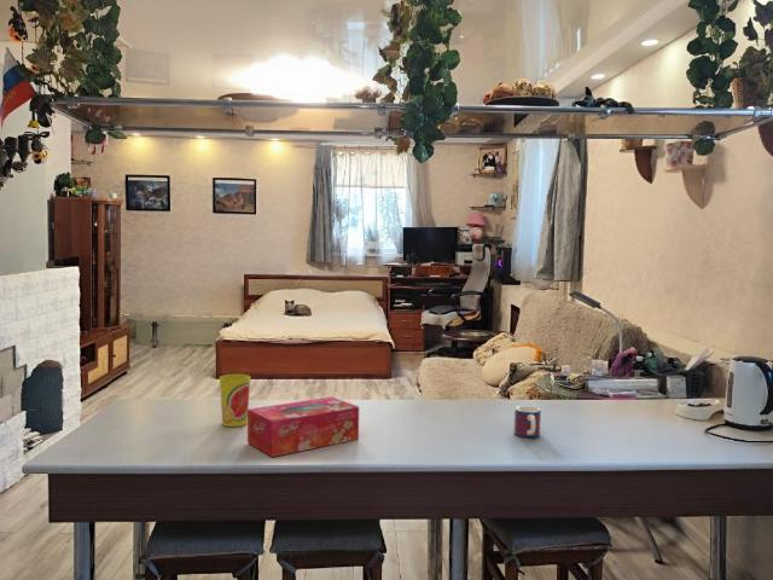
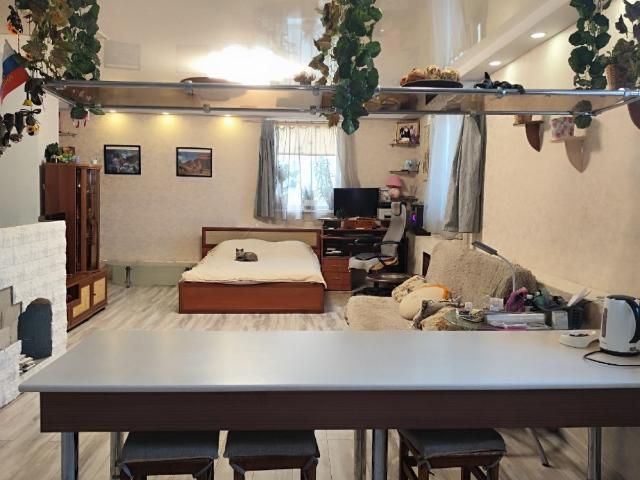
- mug [513,405,542,439]
- cup [219,373,251,428]
- tissue box [246,395,360,458]
